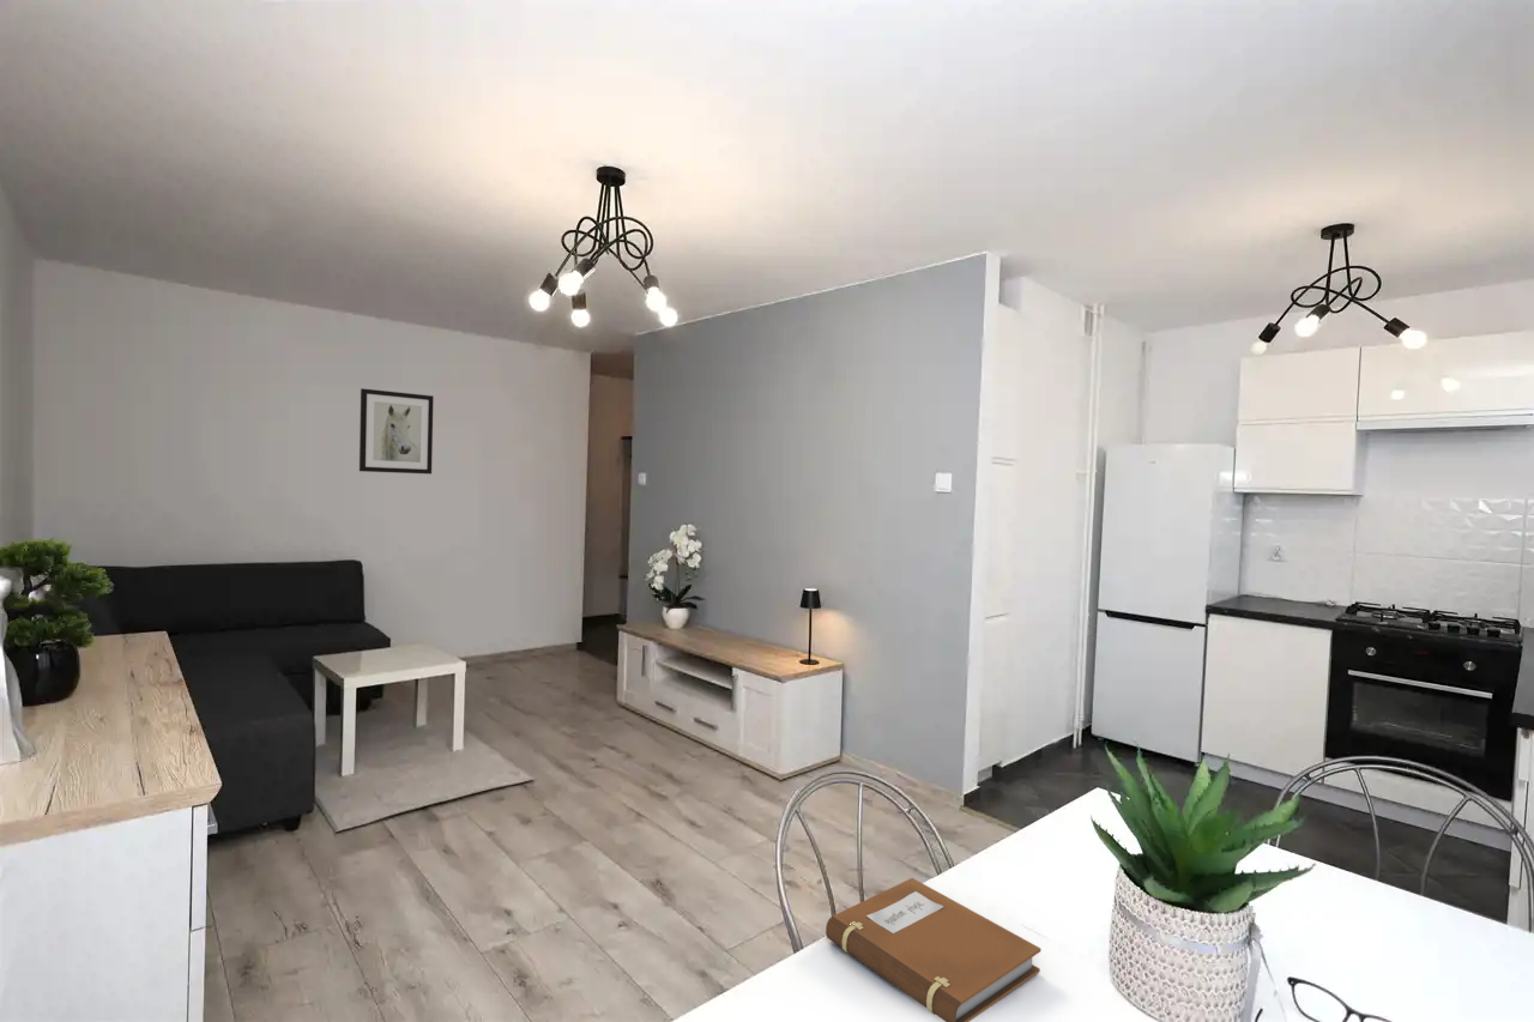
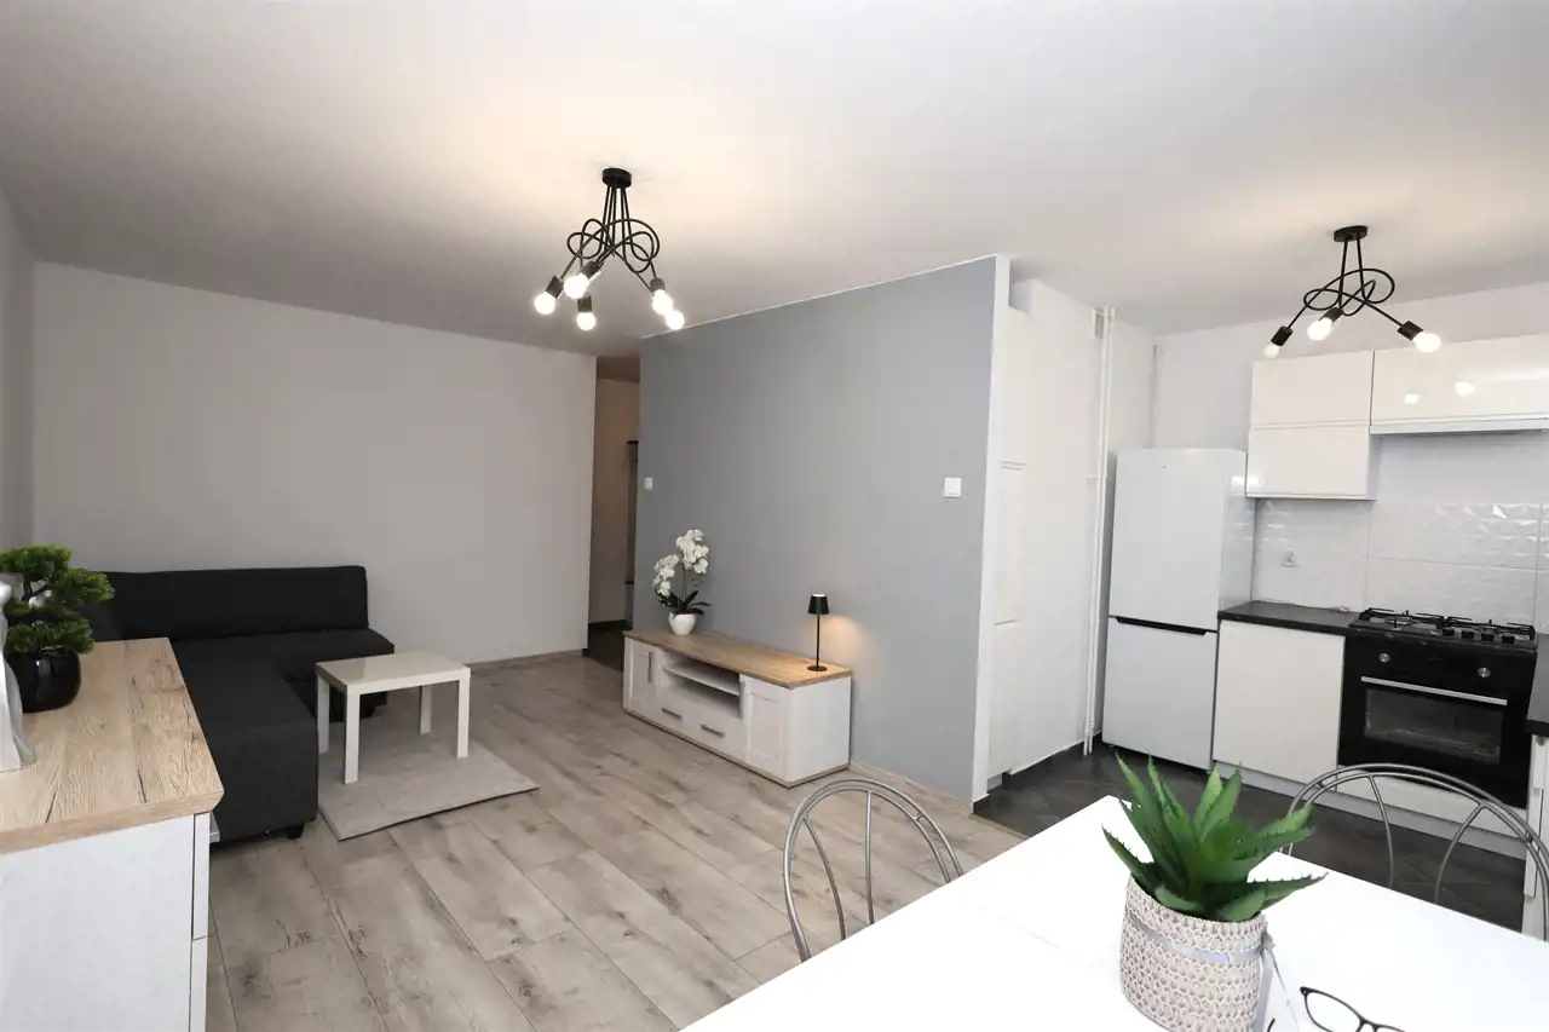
- notebook [825,877,1043,1022]
- wall art [358,387,435,476]
